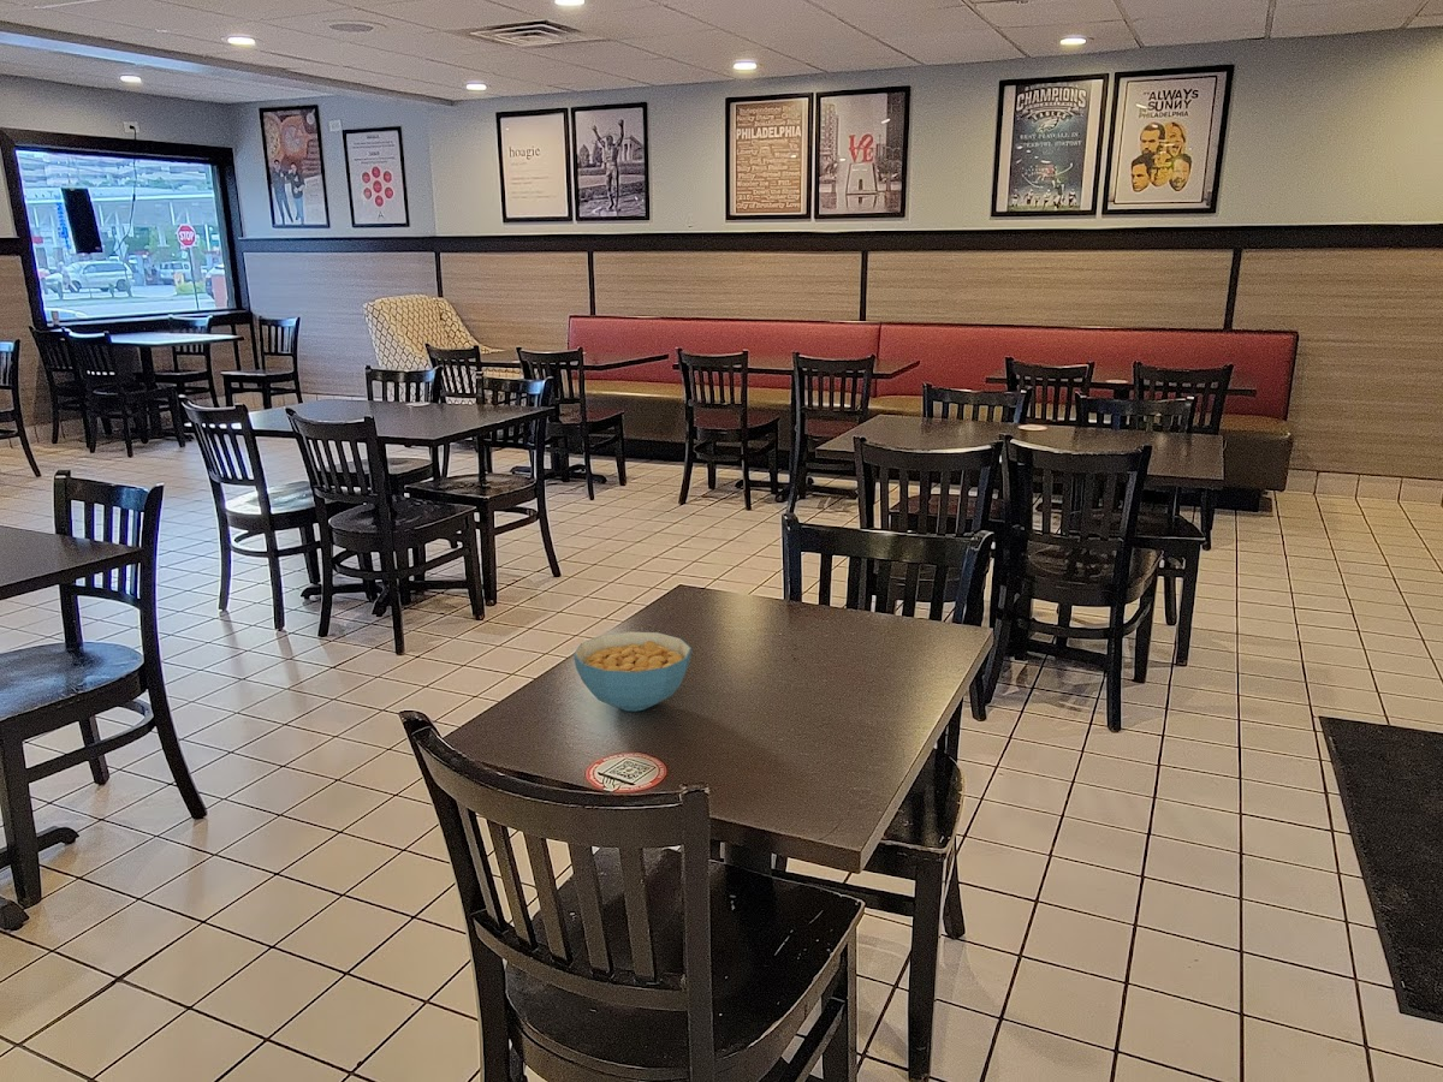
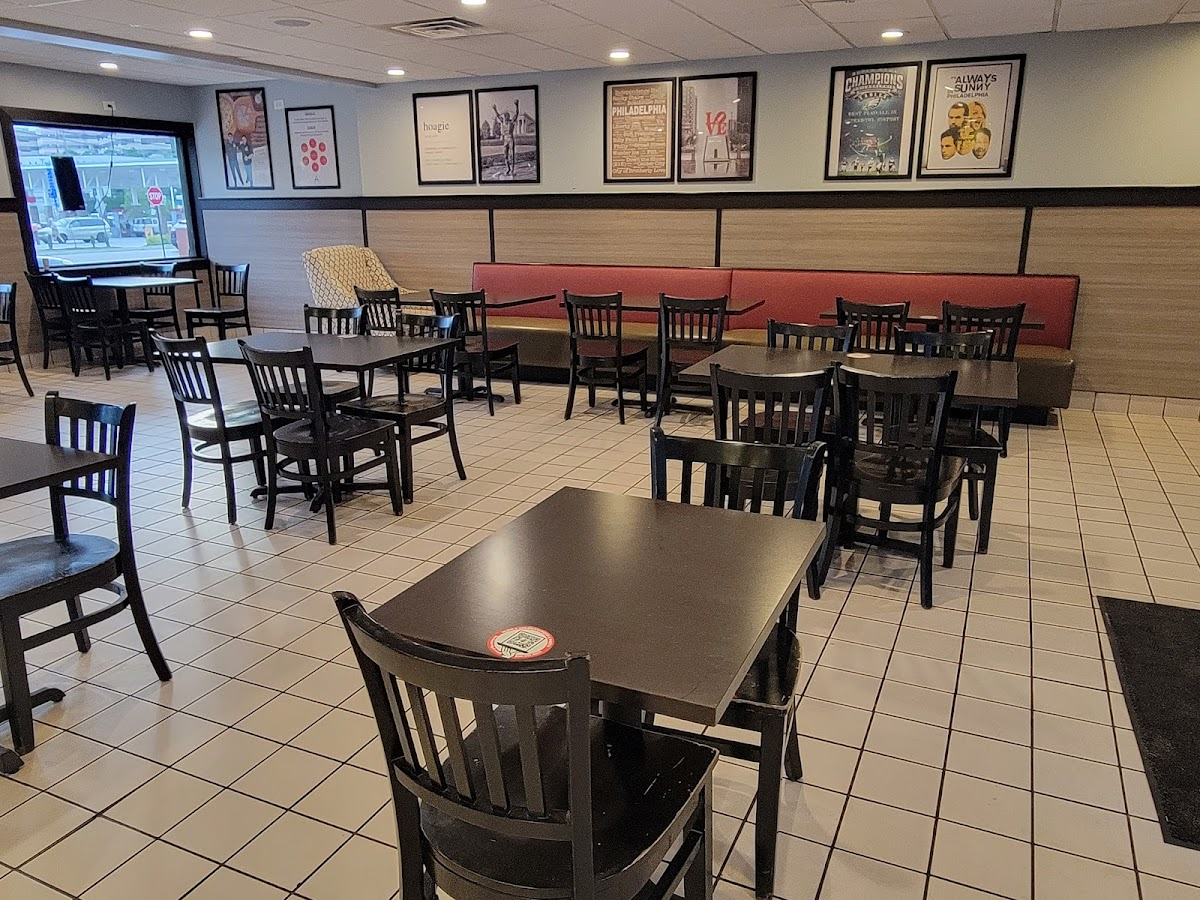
- cereal bowl [572,630,693,712]
